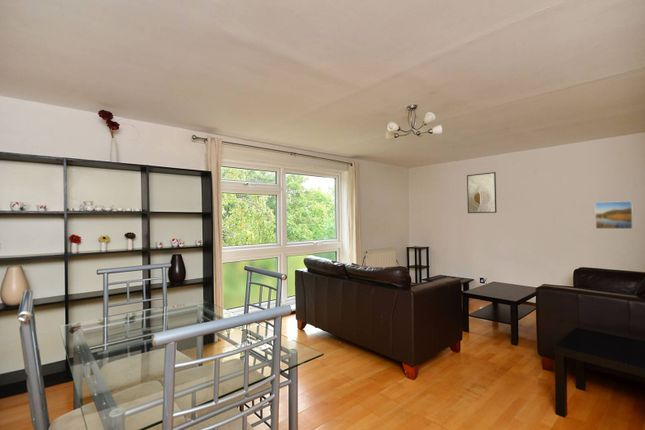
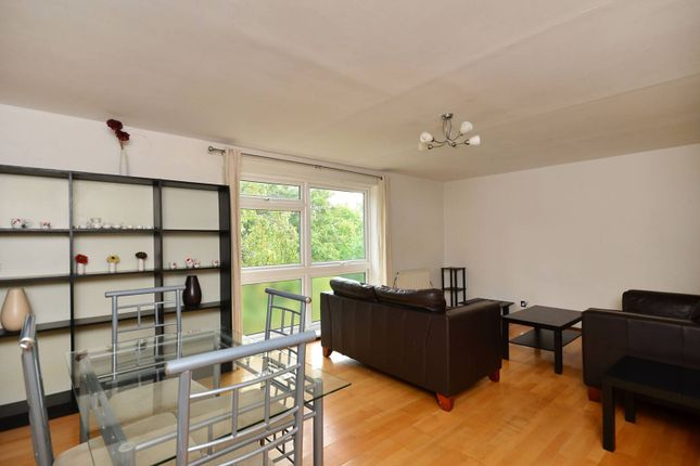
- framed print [466,171,497,214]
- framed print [594,200,634,230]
